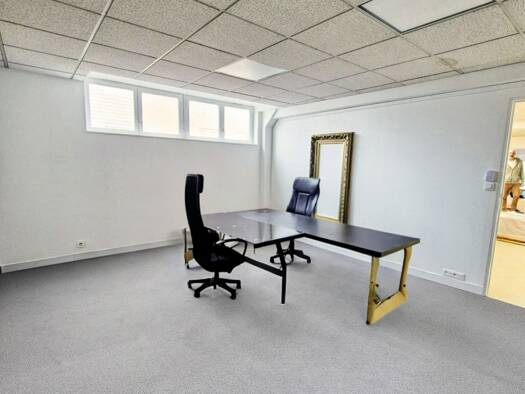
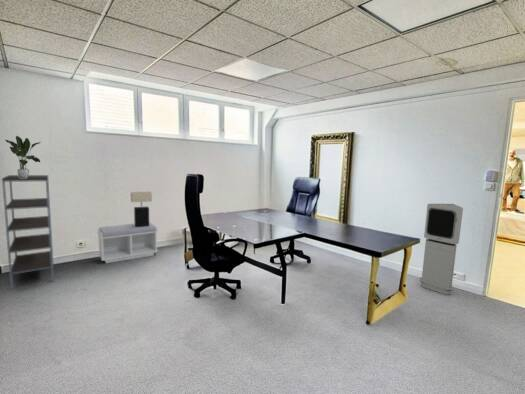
+ table lamp [130,191,153,227]
+ shelving unit [1,174,55,290]
+ air purifier [418,203,464,296]
+ bench [97,221,159,264]
+ potted plant [5,135,42,178]
